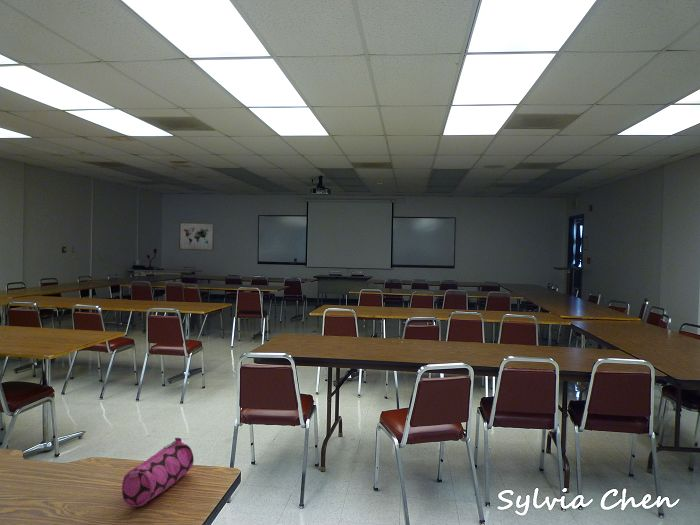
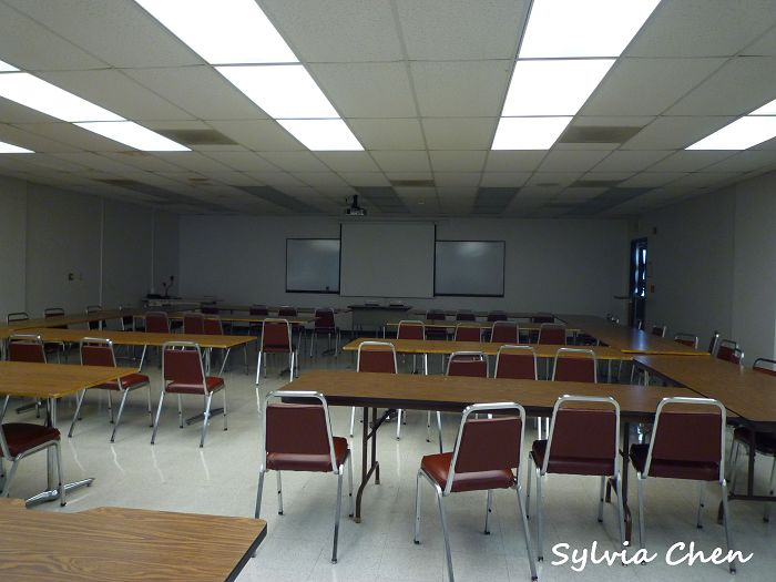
- wall art [178,221,215,252]
- pencil case [121,437,195,508]
